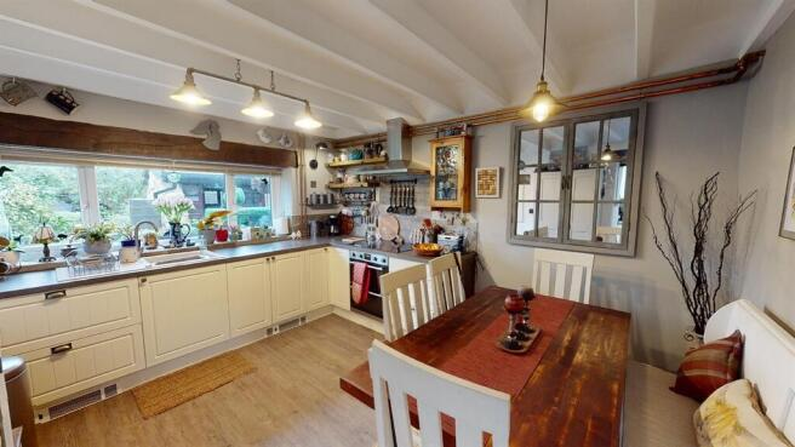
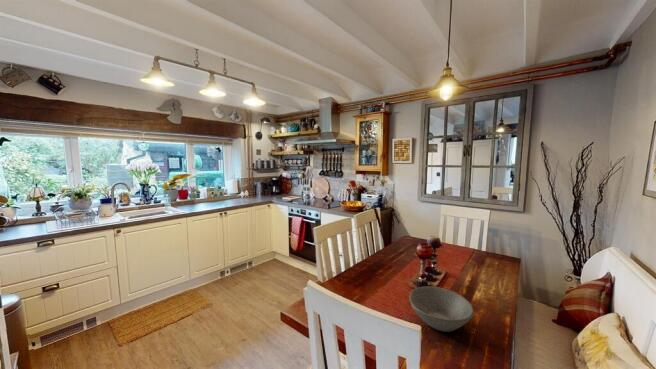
+ bowl [408,285,475,333]
